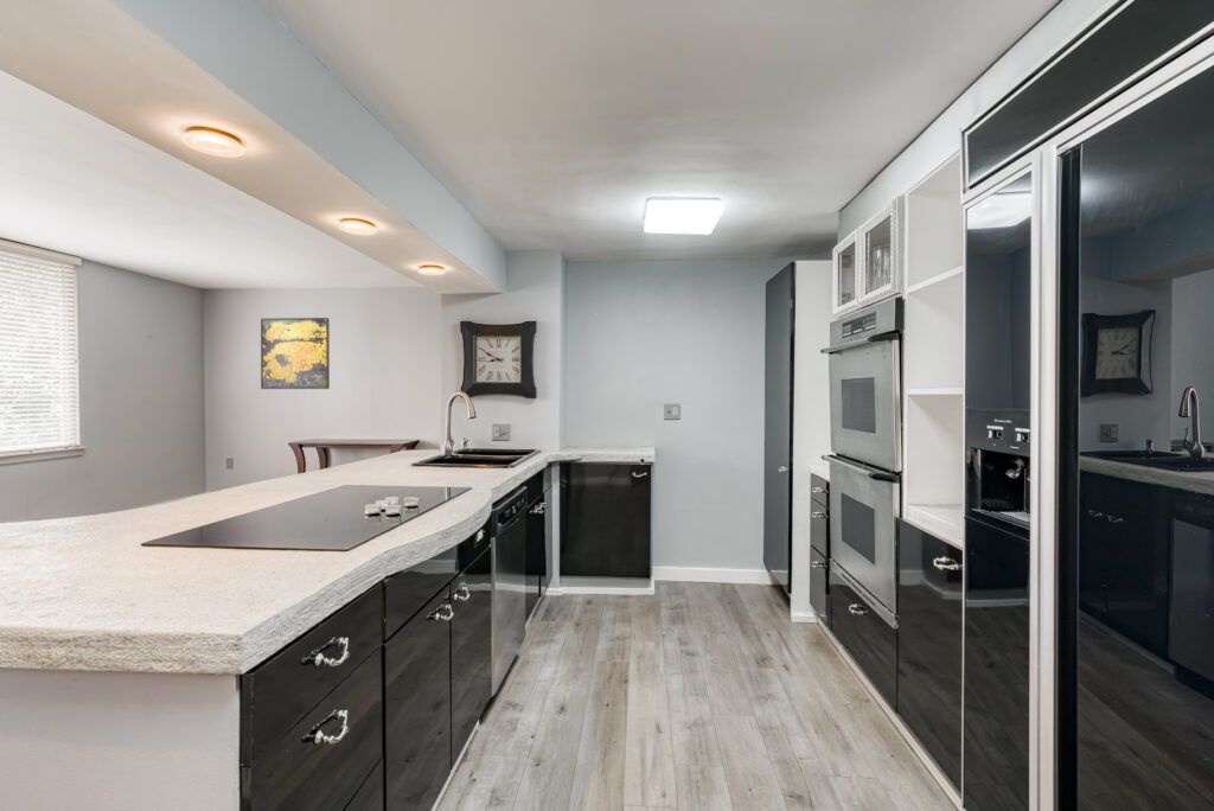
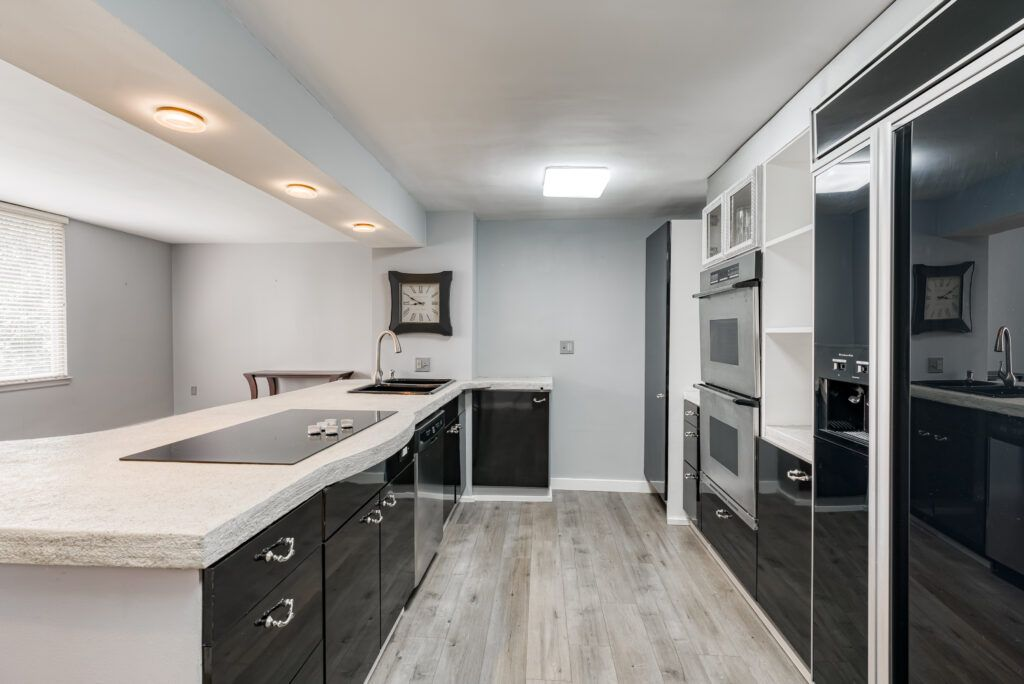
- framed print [260,317,331,390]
